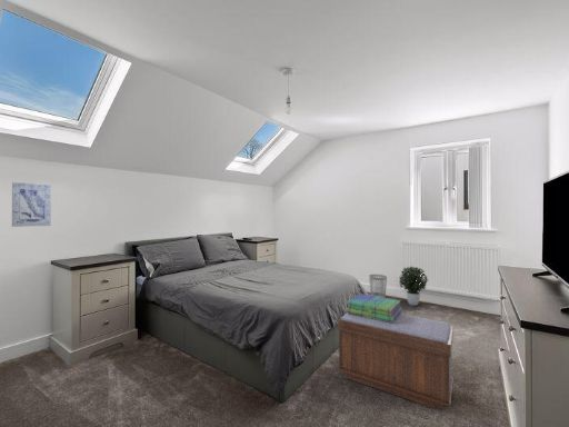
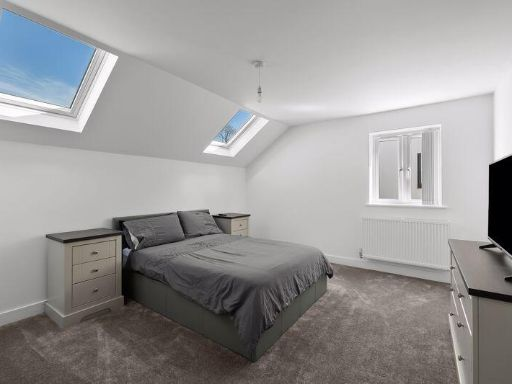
- bench [337,312,455,411]
- wall art [11,181,52,228]
- wastebasket [368,274,388,298]
- potted plant [398,266,429,307]
- stack of books [346,292,403,322]
